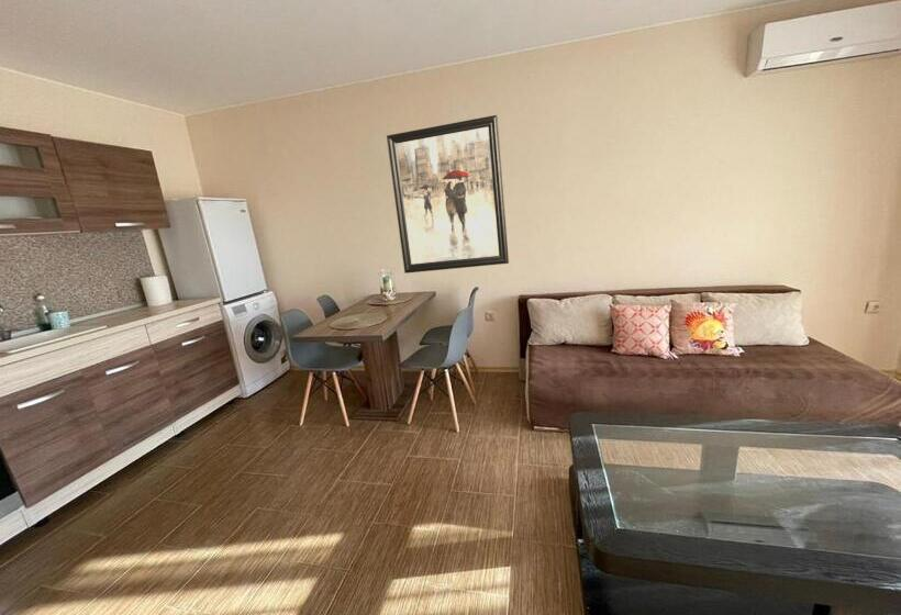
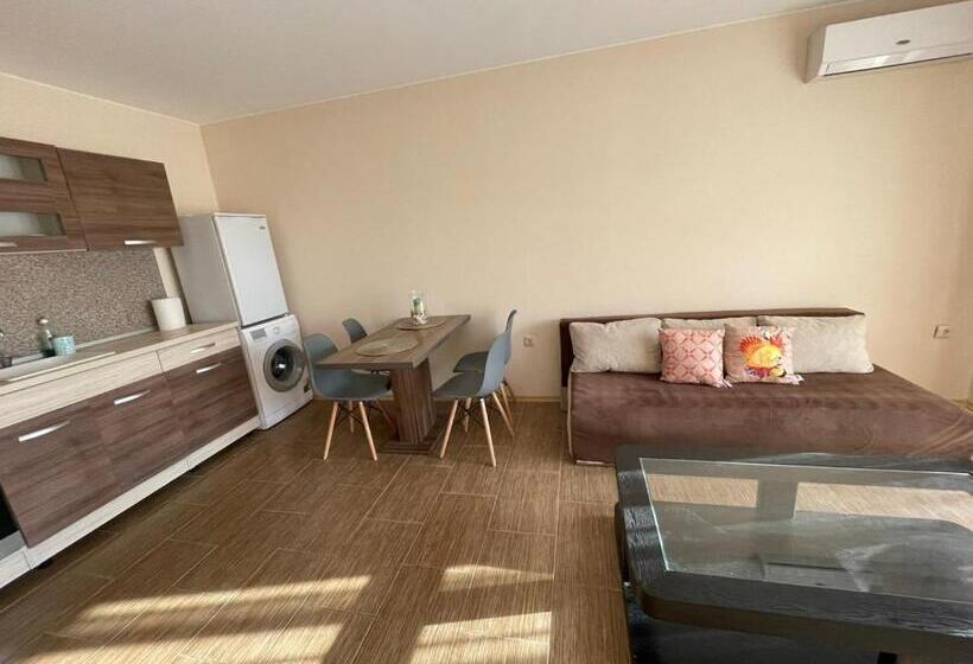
- wall art [386,114,510,275]
